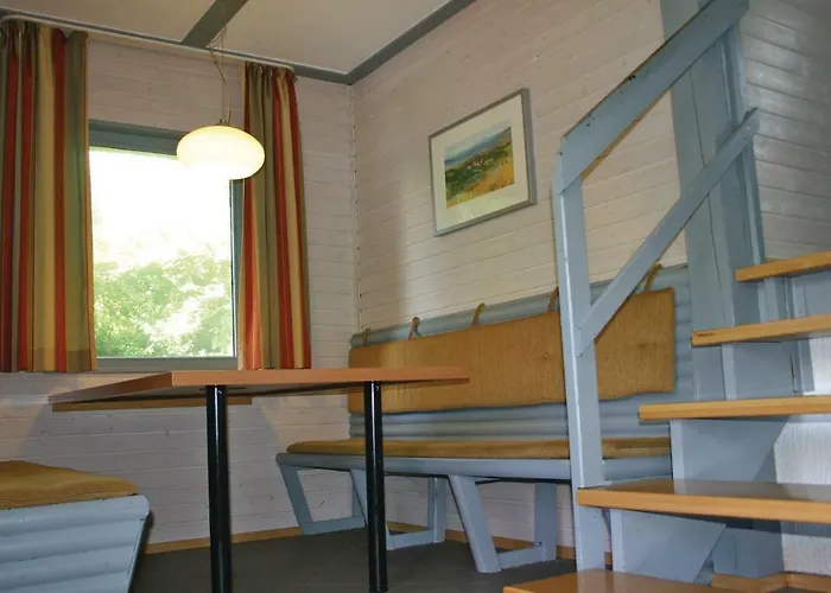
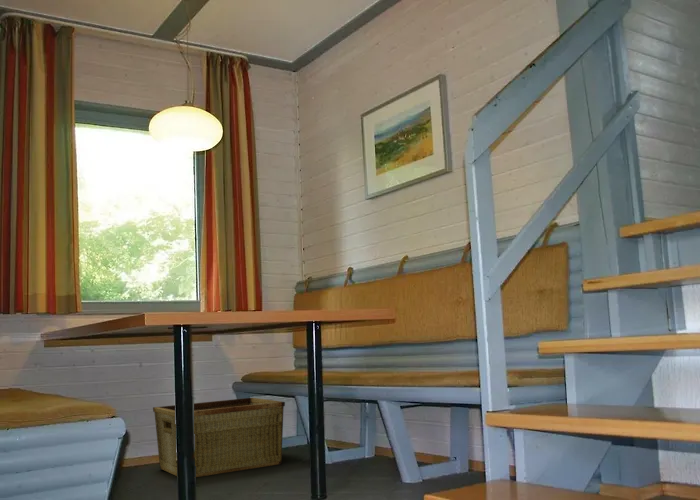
+ hamper [152,397,286,478]
